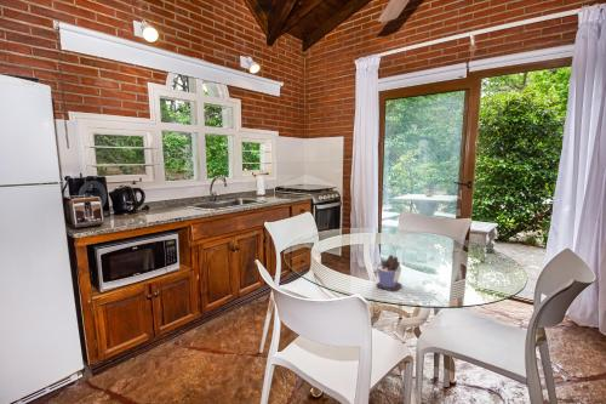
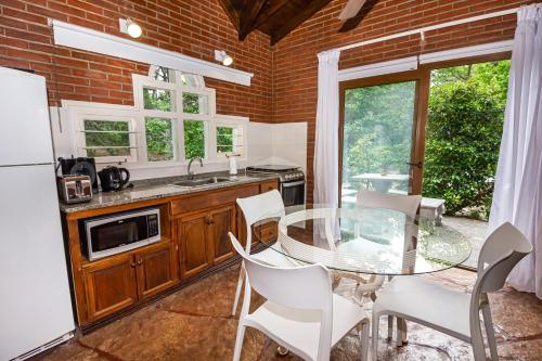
- cup [375,254,404,292]
